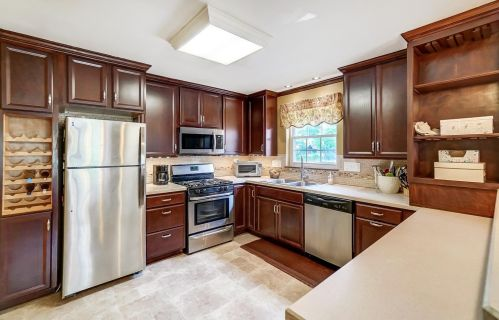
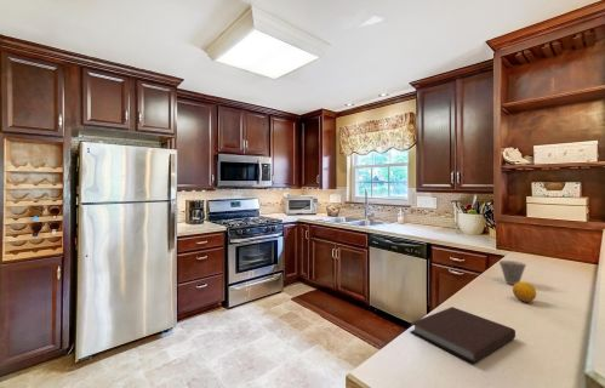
+ cup [498,259,527,286]
+ fruit [512,280,537,303]
+ notebook [409,306,516,365]
